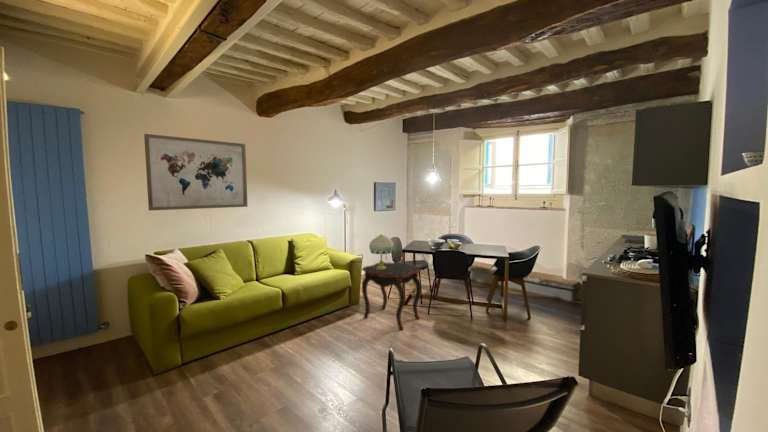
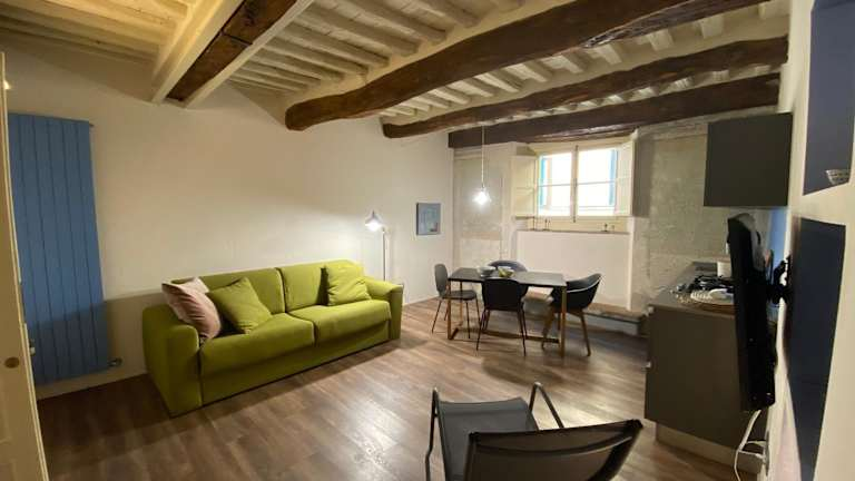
- wall art [143,133,249,211]
- table lamp [368,233,395,269]
- side table [361,261,423,331]
